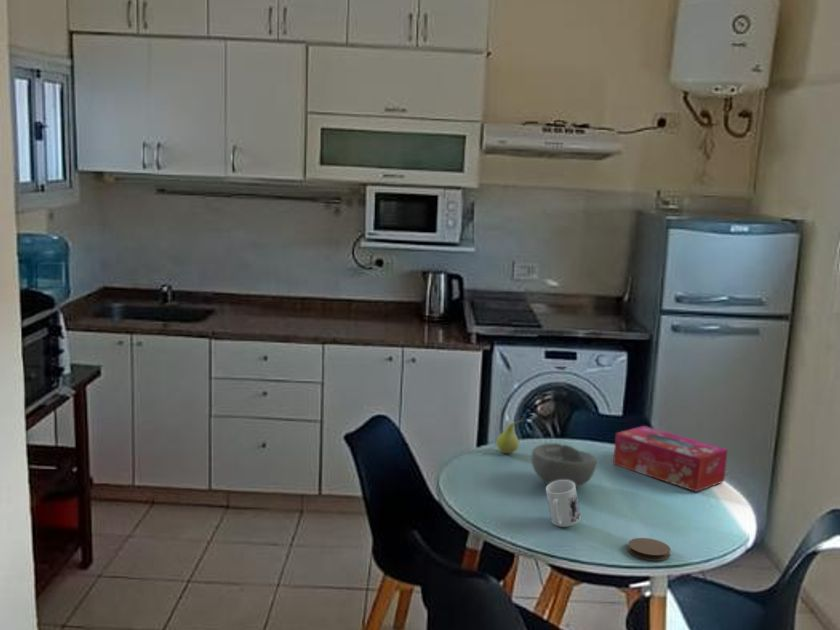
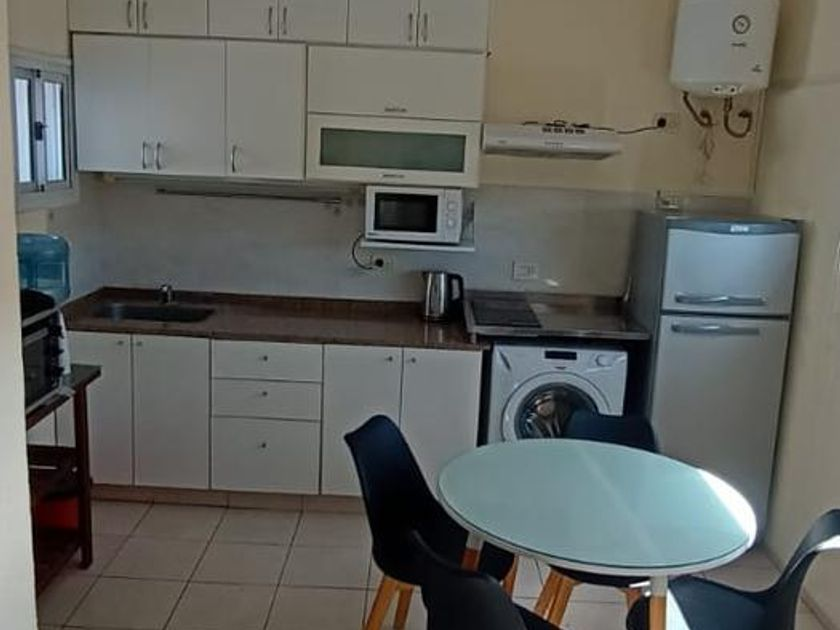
- bowl [530,442,597,489]
- fruit [496,419,523,454]
- tissue box [612,425,729,493]
- coaster [627,537,672,562]
- mug [545,480,582,528]
